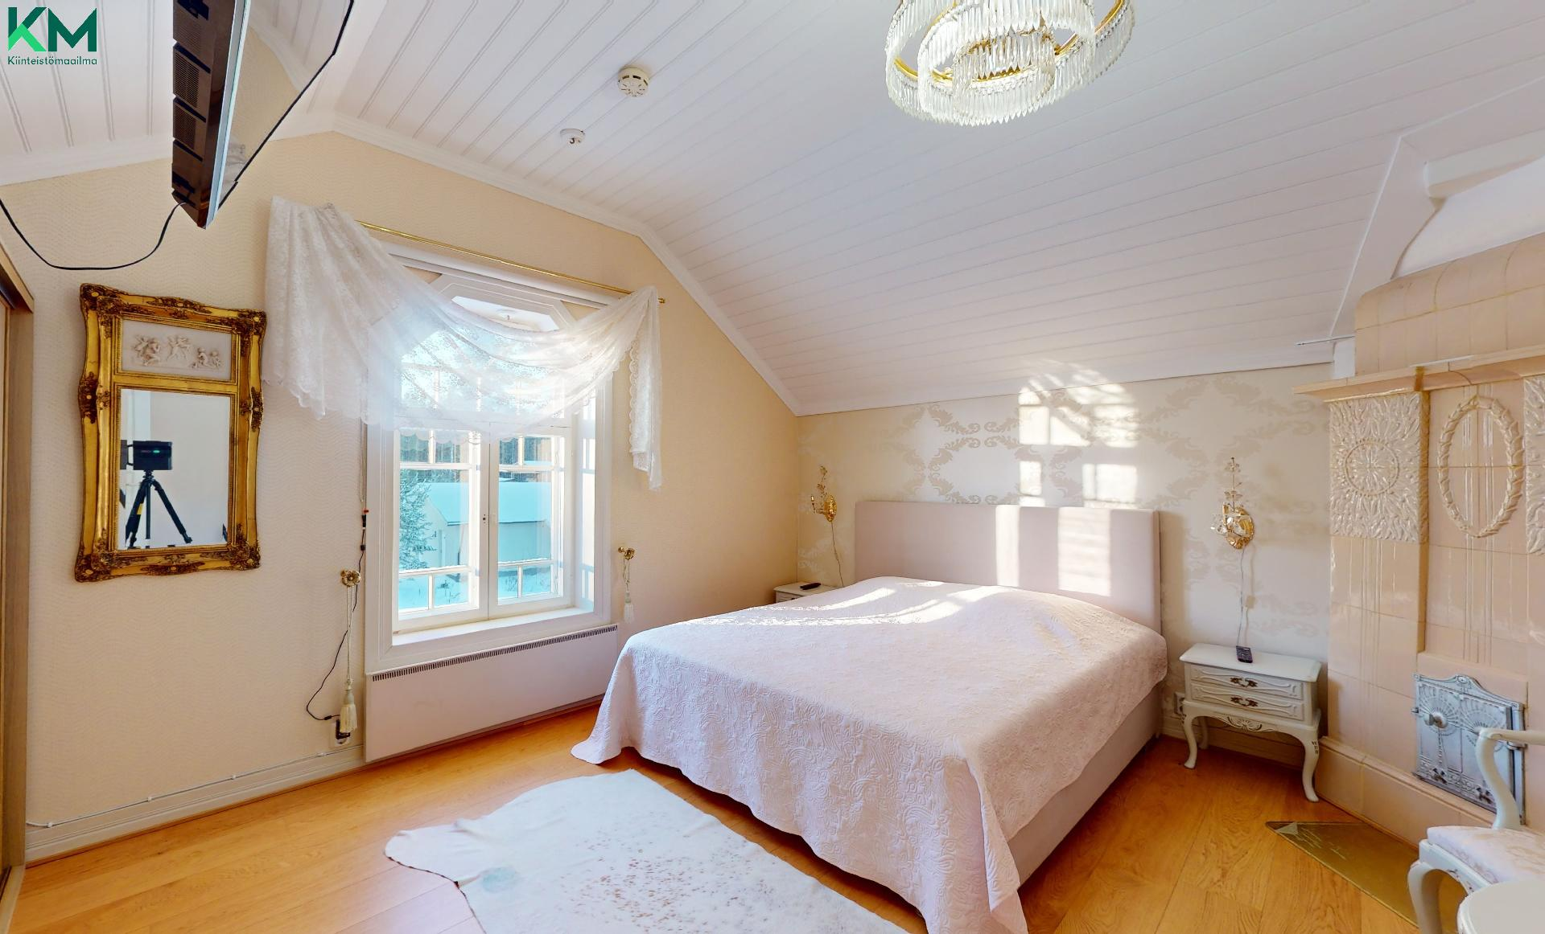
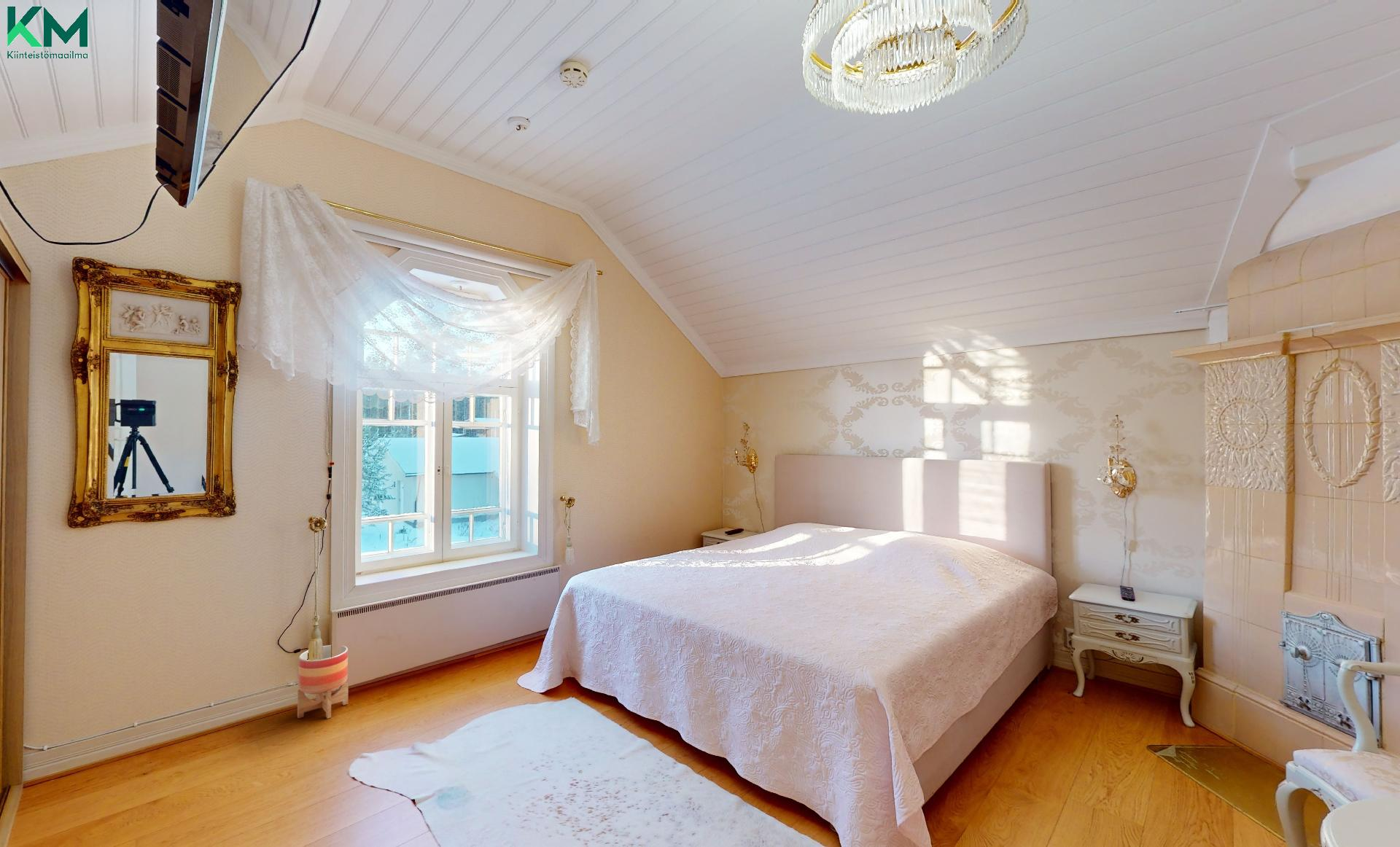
+ planter [297,644,349,719]
